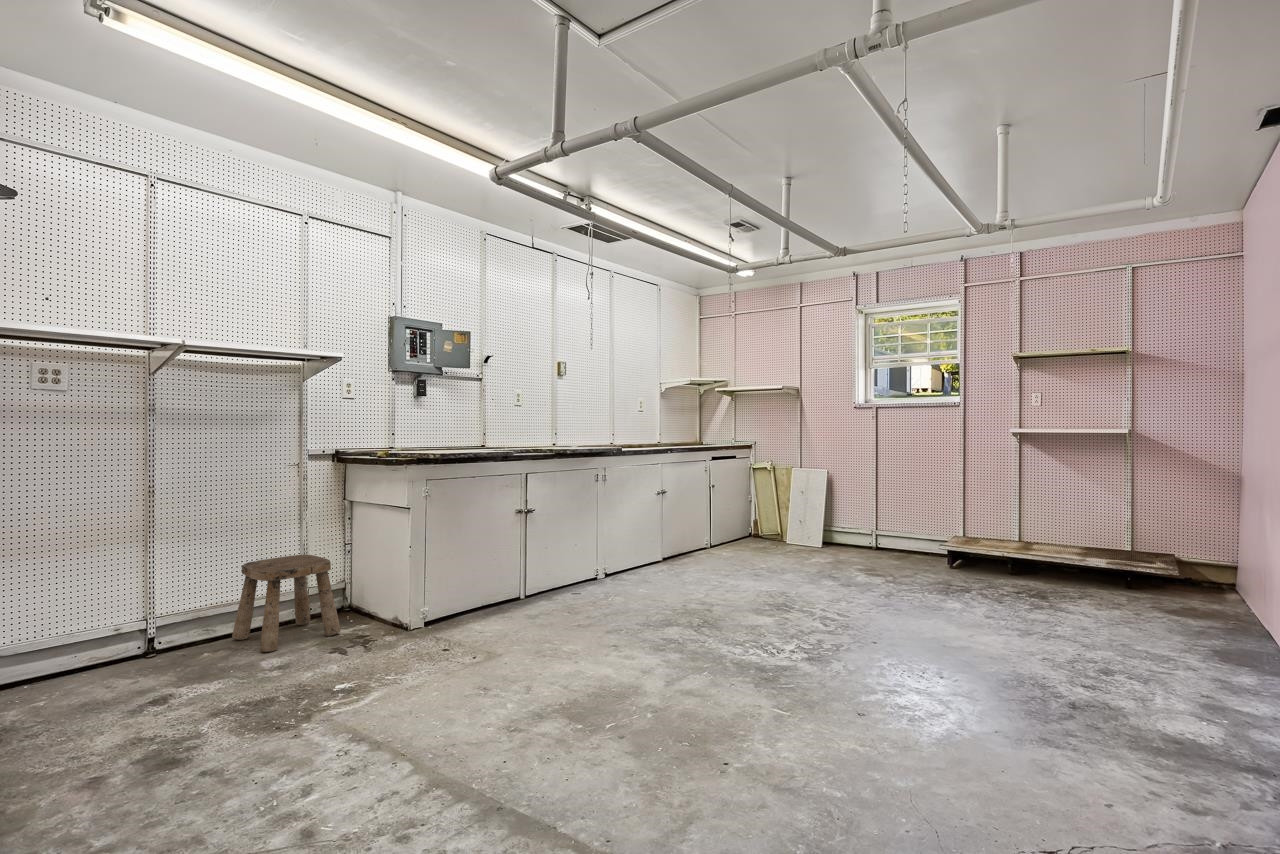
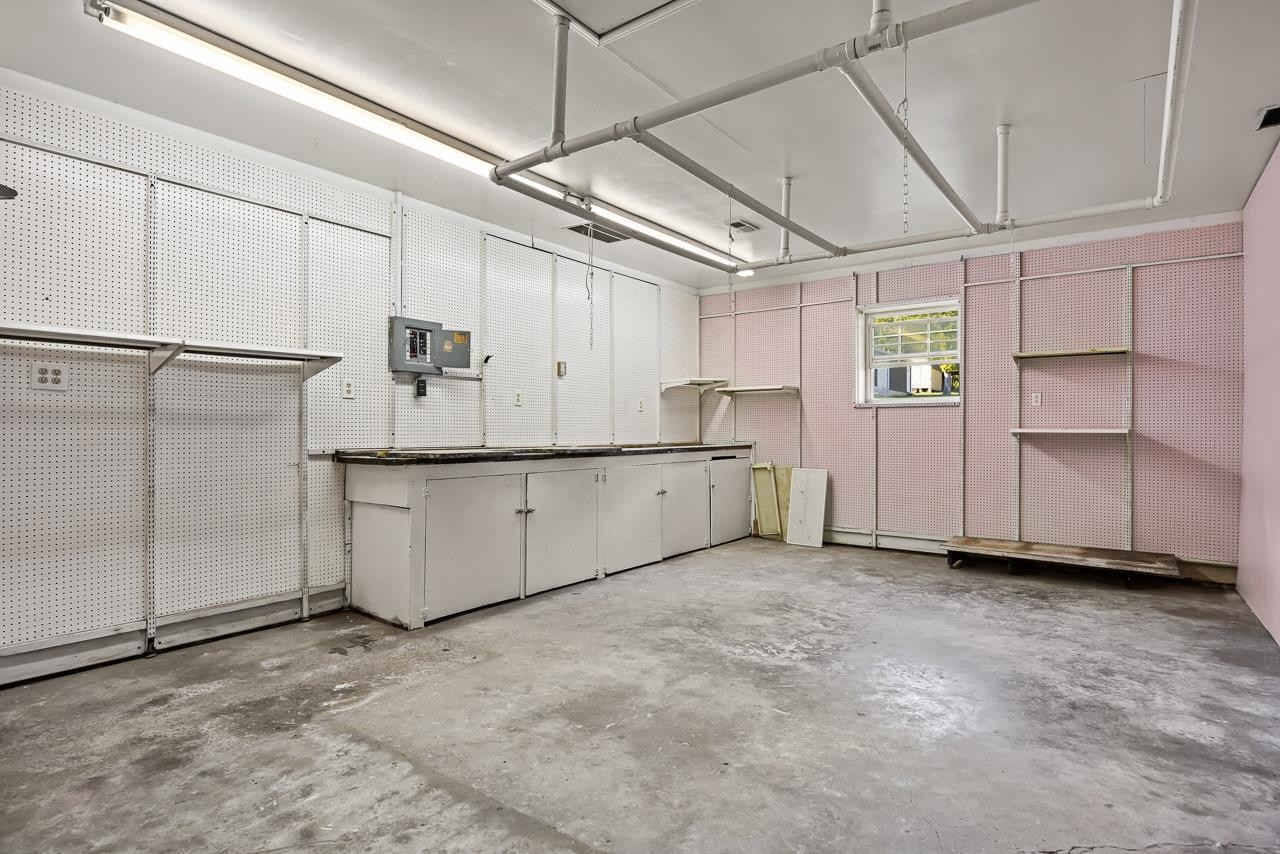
- stool [231,554,341,653]
